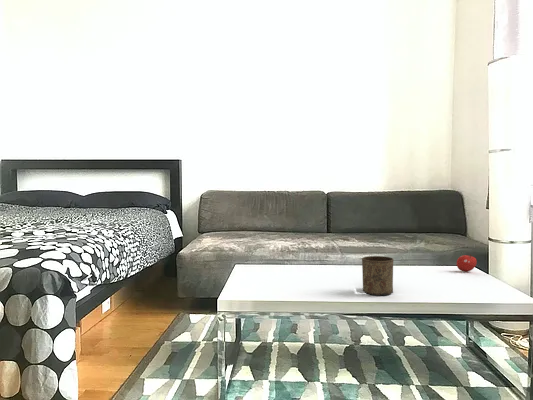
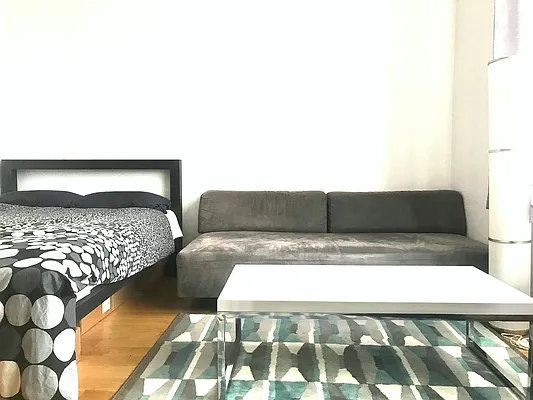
- fruit [456,254,478,273]
- cup [361,255,394,296]
